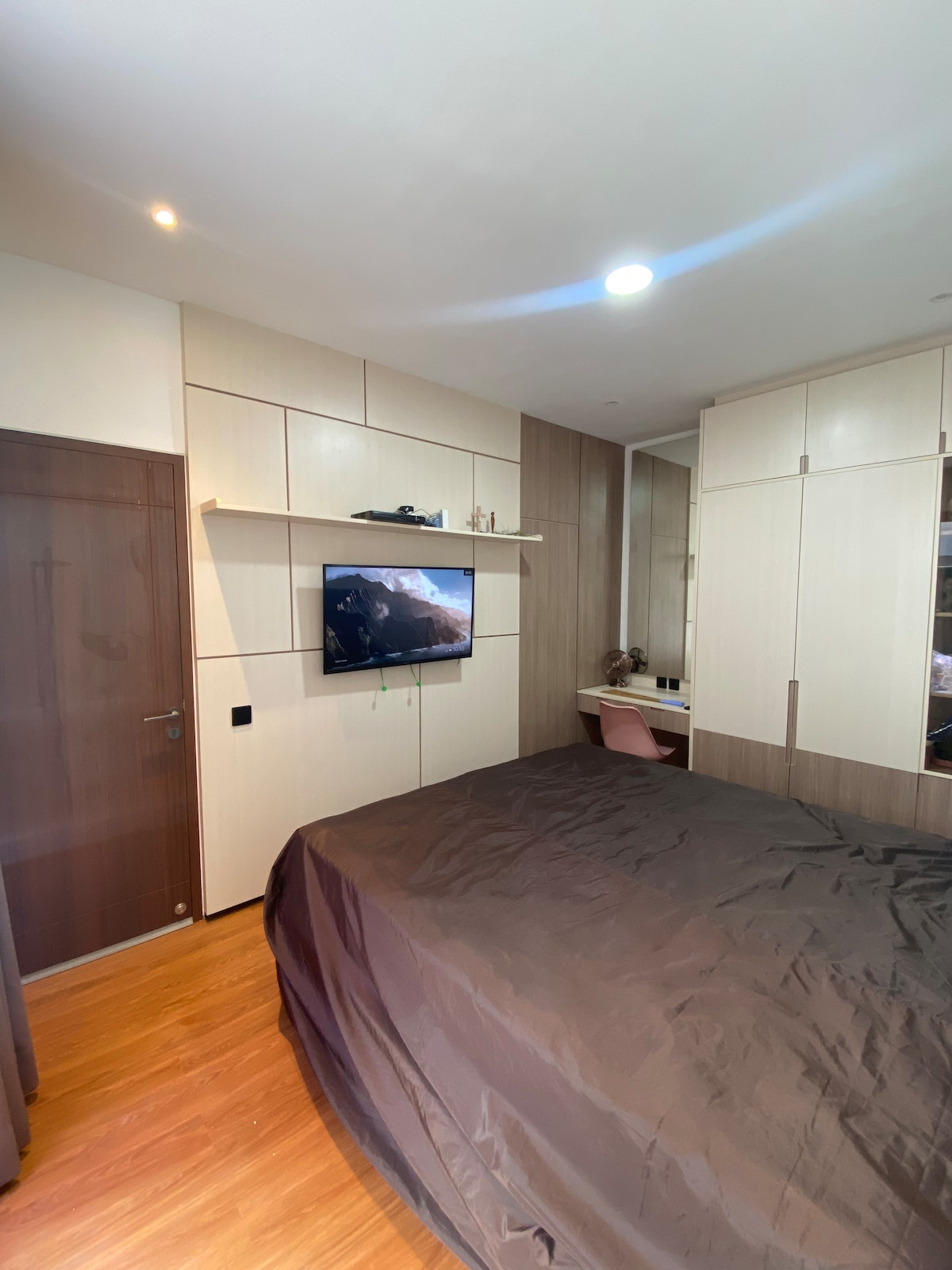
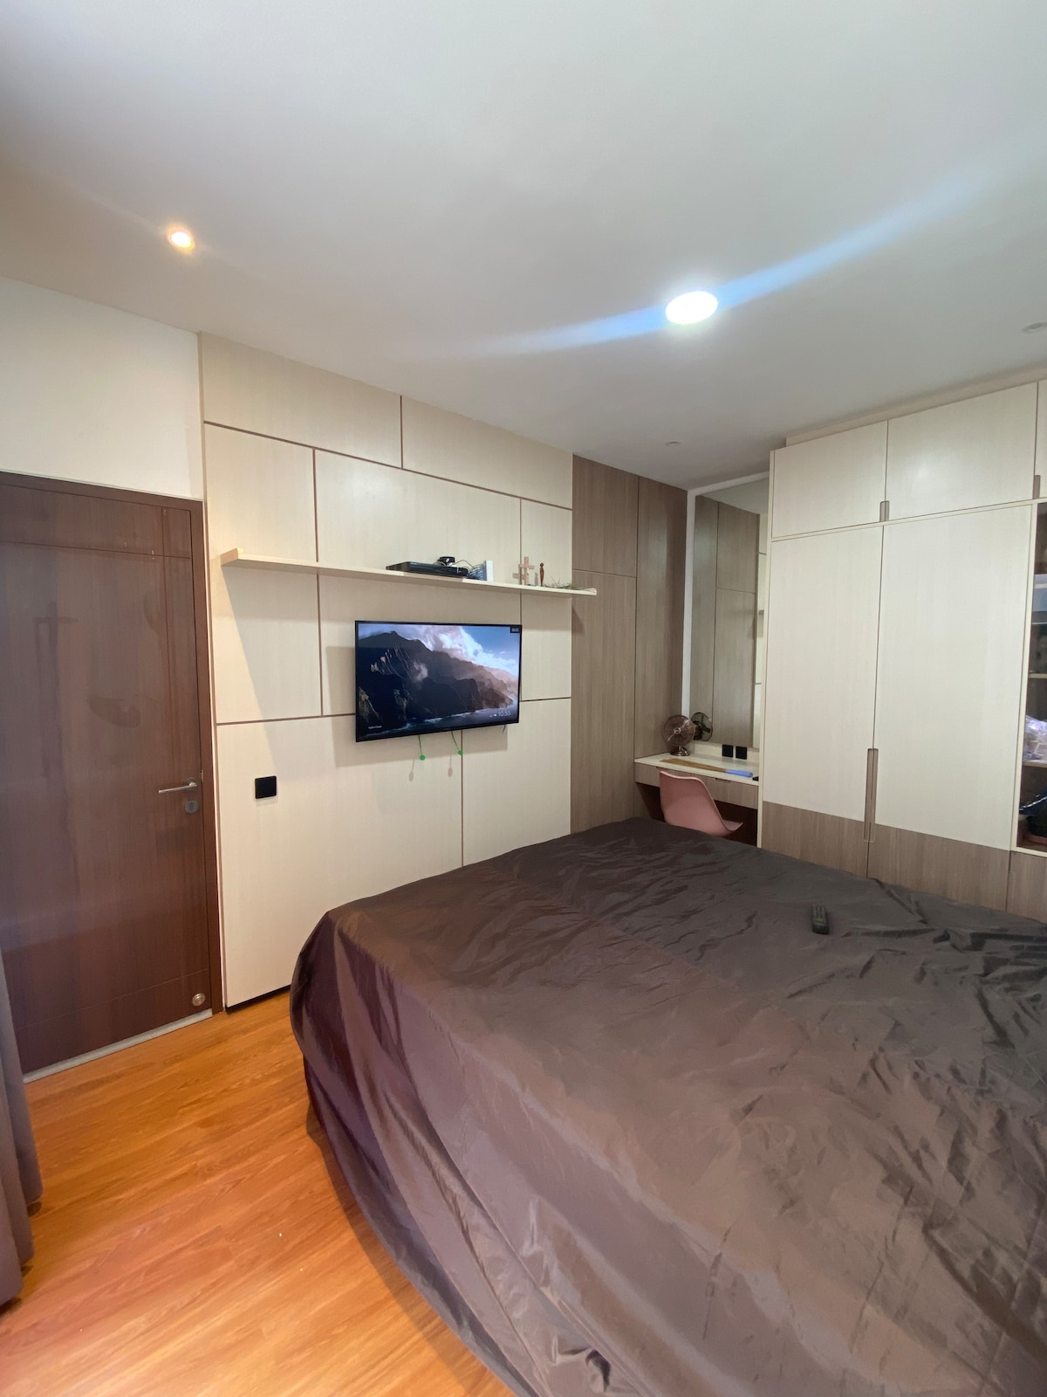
+ remote control [809,904,829,934]
